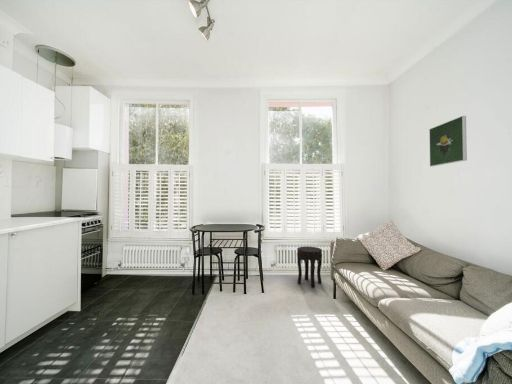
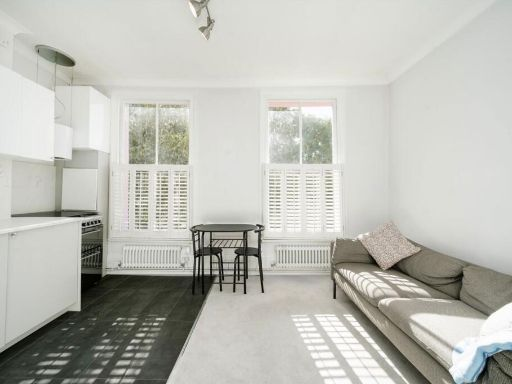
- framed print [428,115,468,167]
- side table [296,246,323,289]
